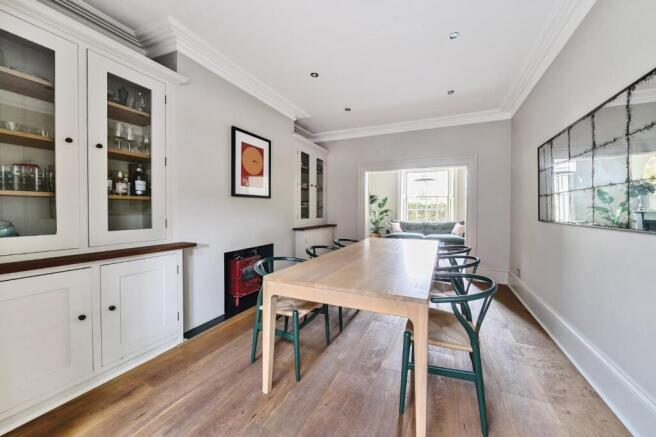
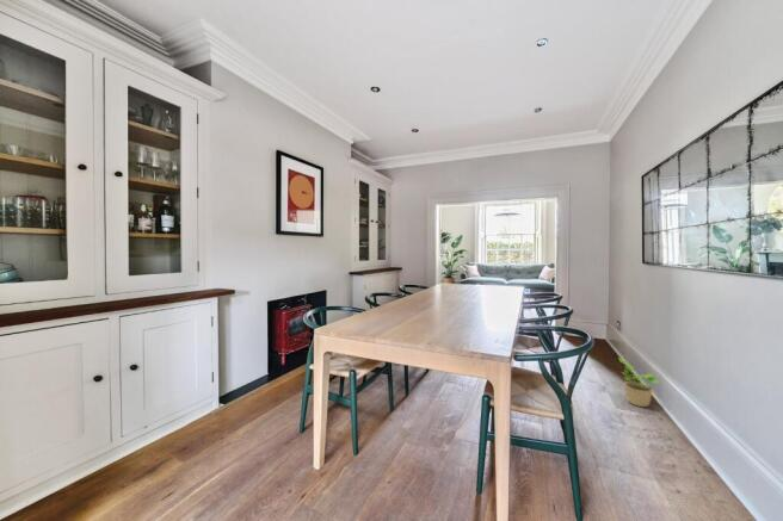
+ potted plant [617,356,661,408]
